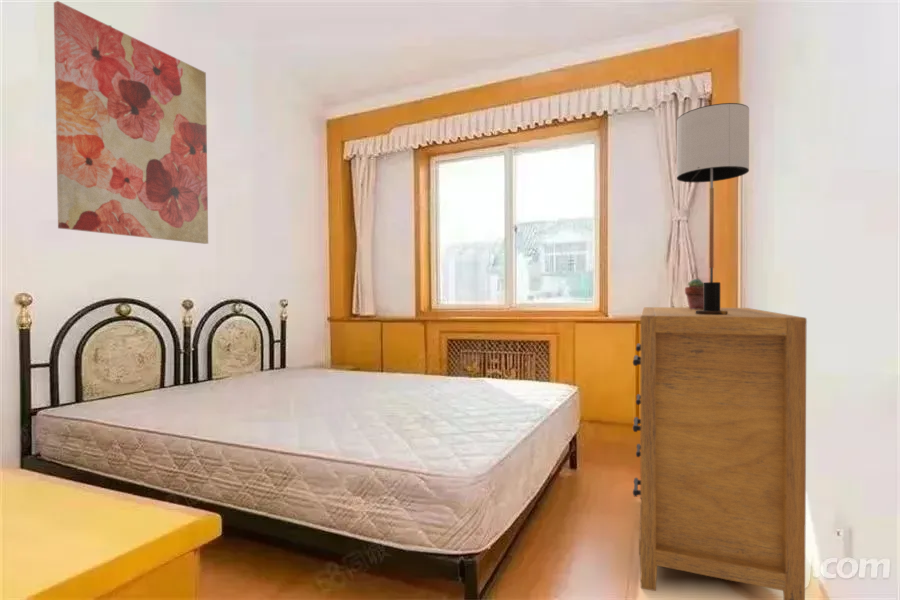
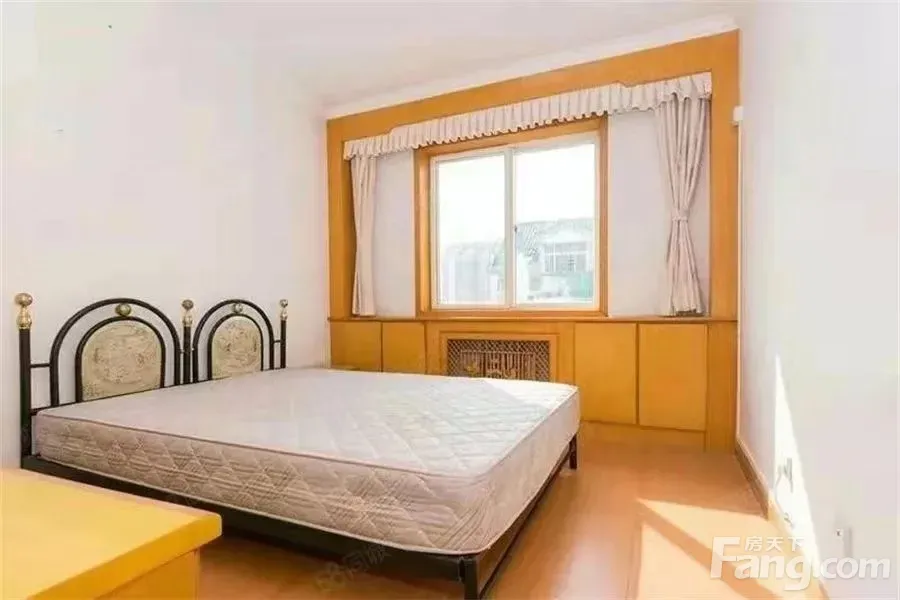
- potted succulent [684,278,704,309]
- wall art [53,0,209,245]
- table lamp [676,102,750,315]
- dresser [632,306,808,600]
